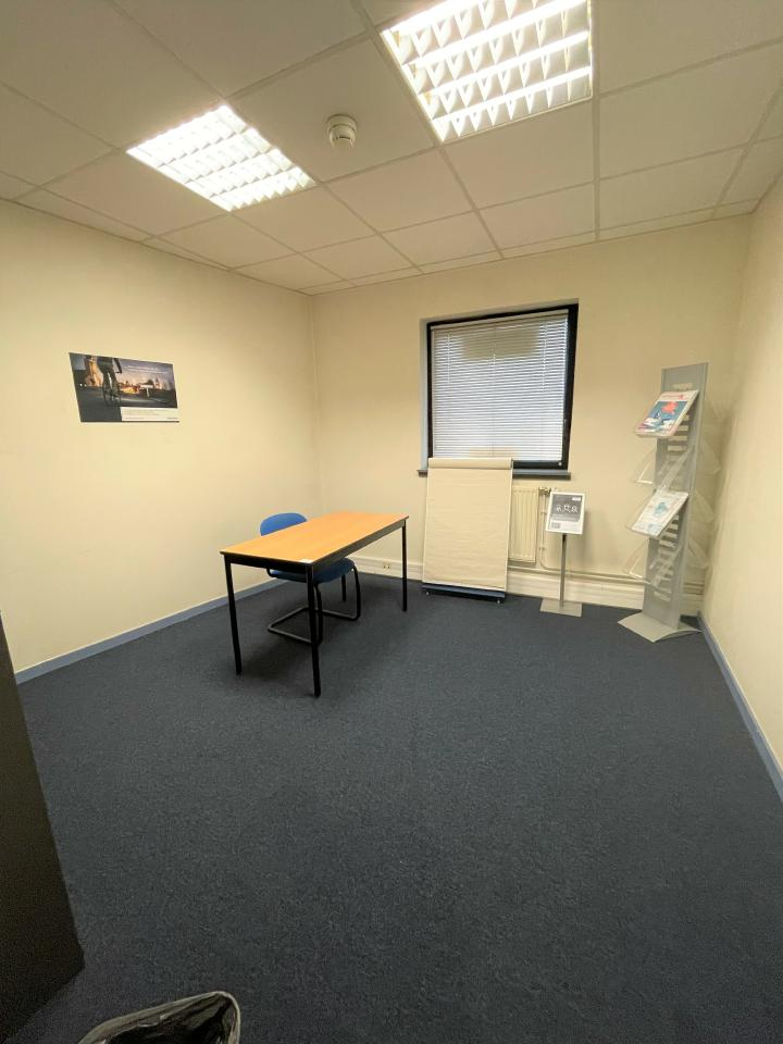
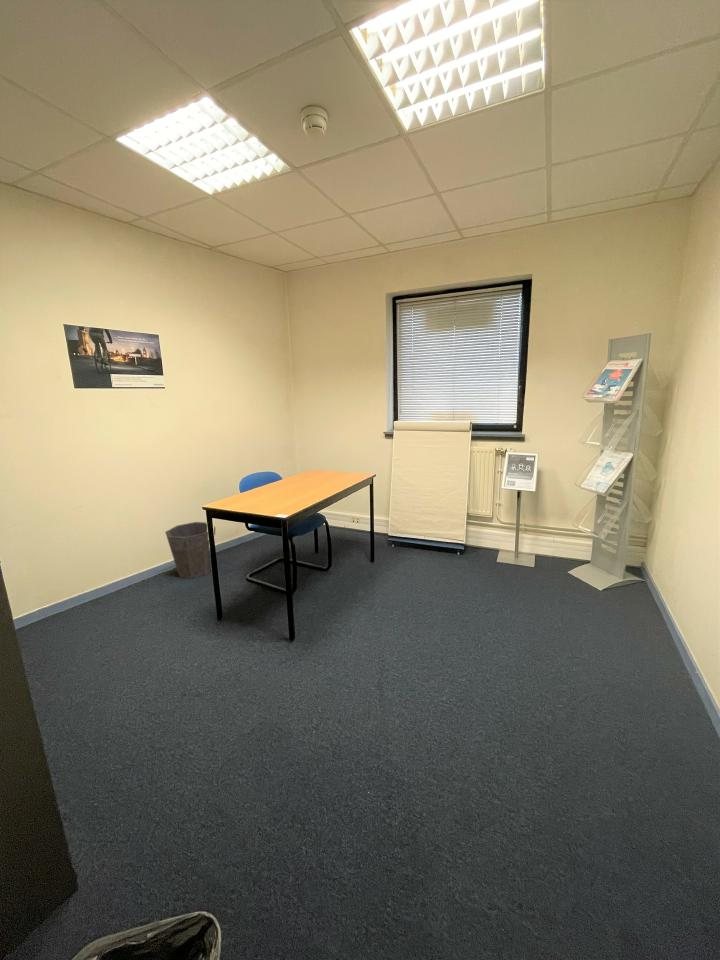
+ waste bin [164,521,216,579]
